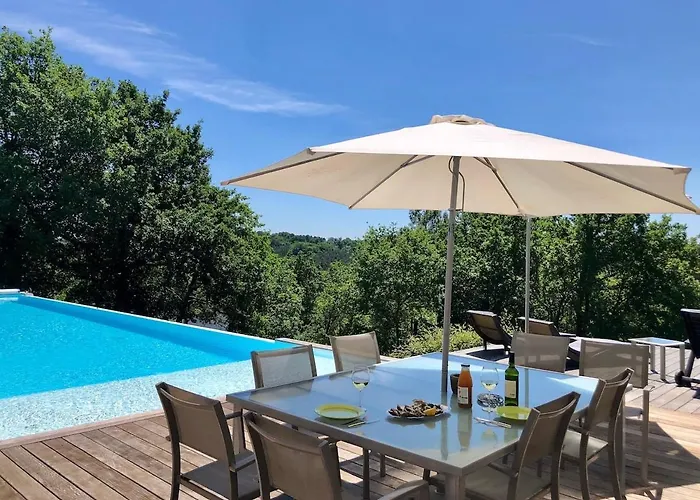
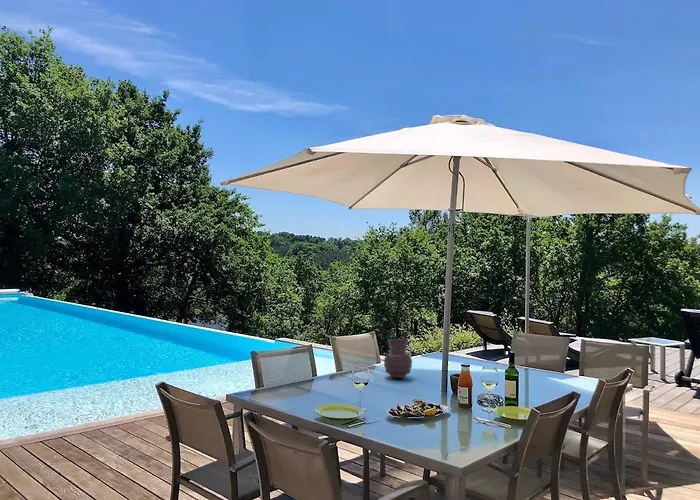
+ vase [383,337,413,379]
